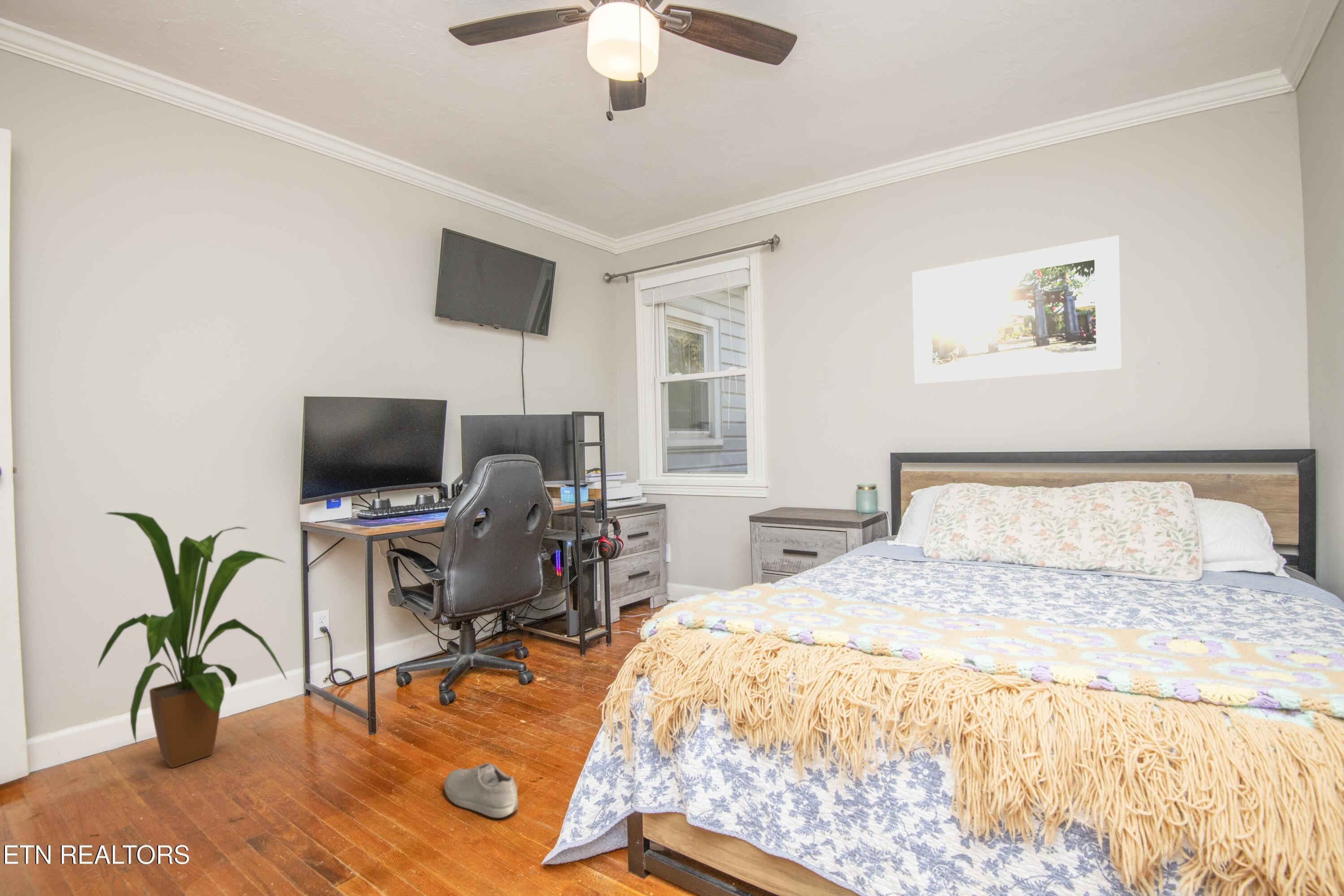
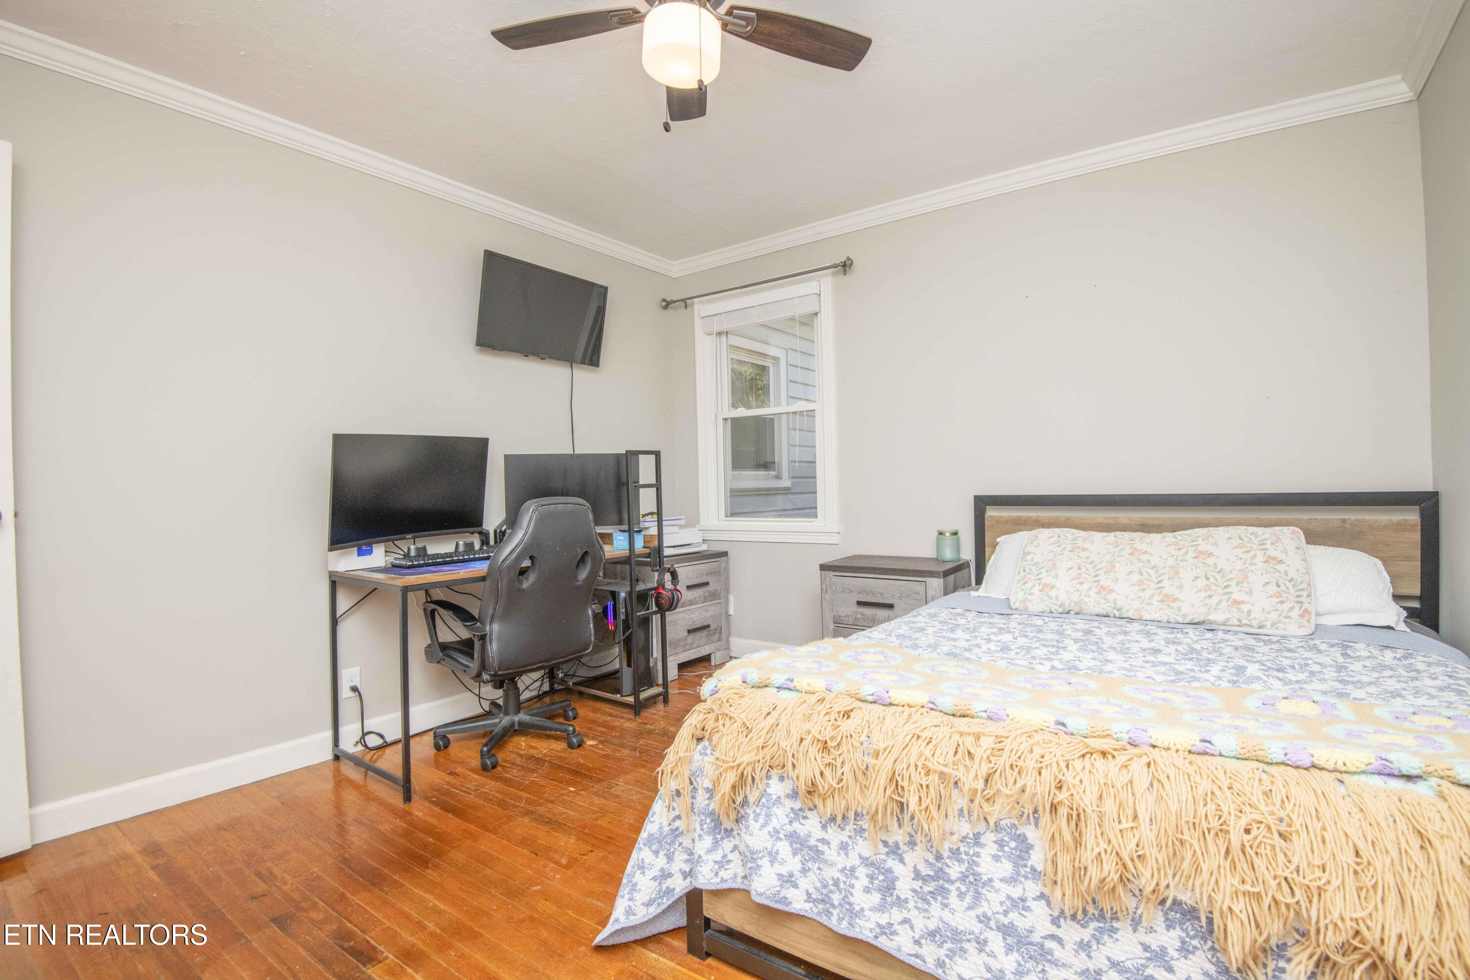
- shoe [444,763,519,818]
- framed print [912,235,1122,384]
- house plant [97,512,287,768]
